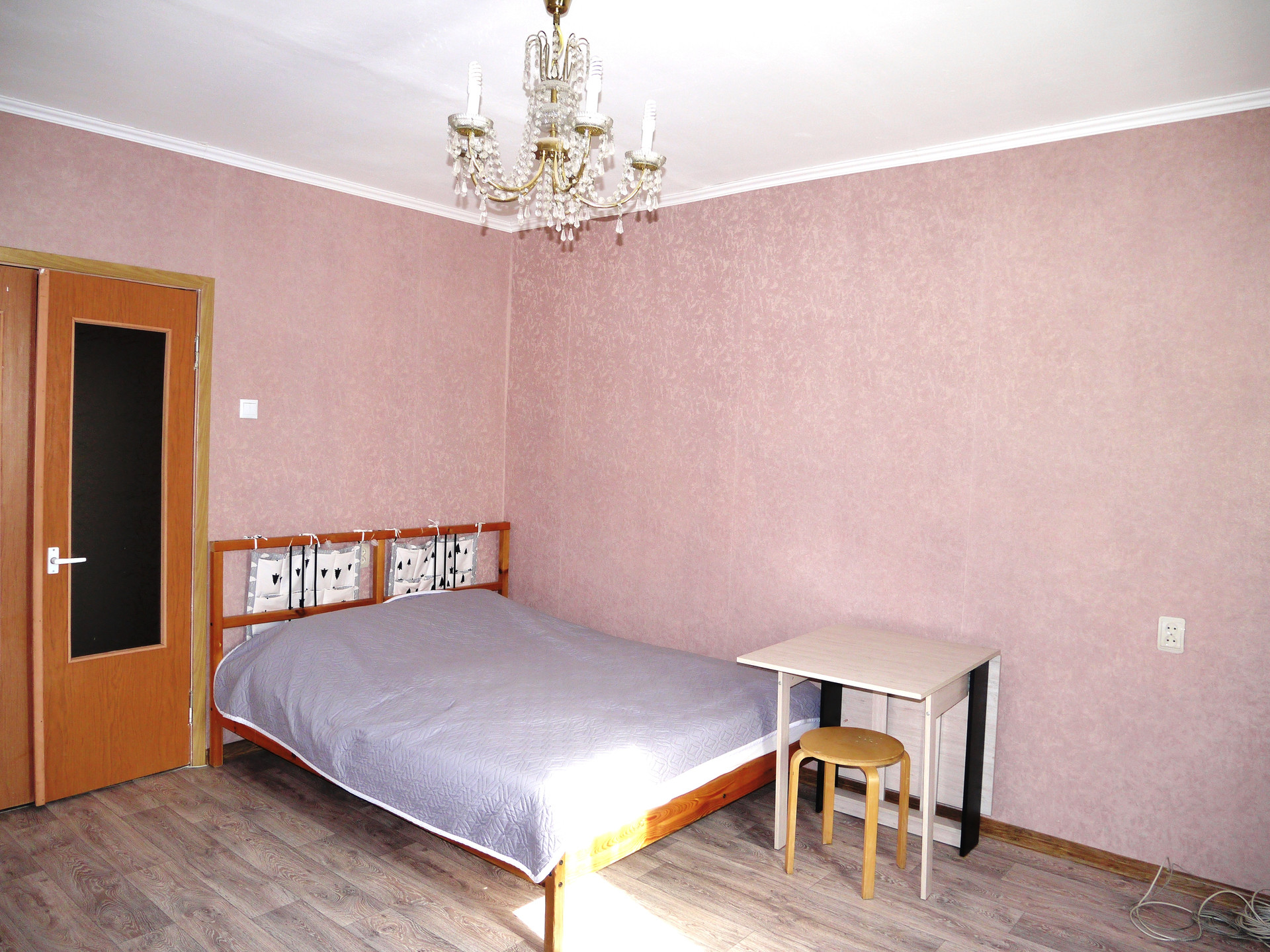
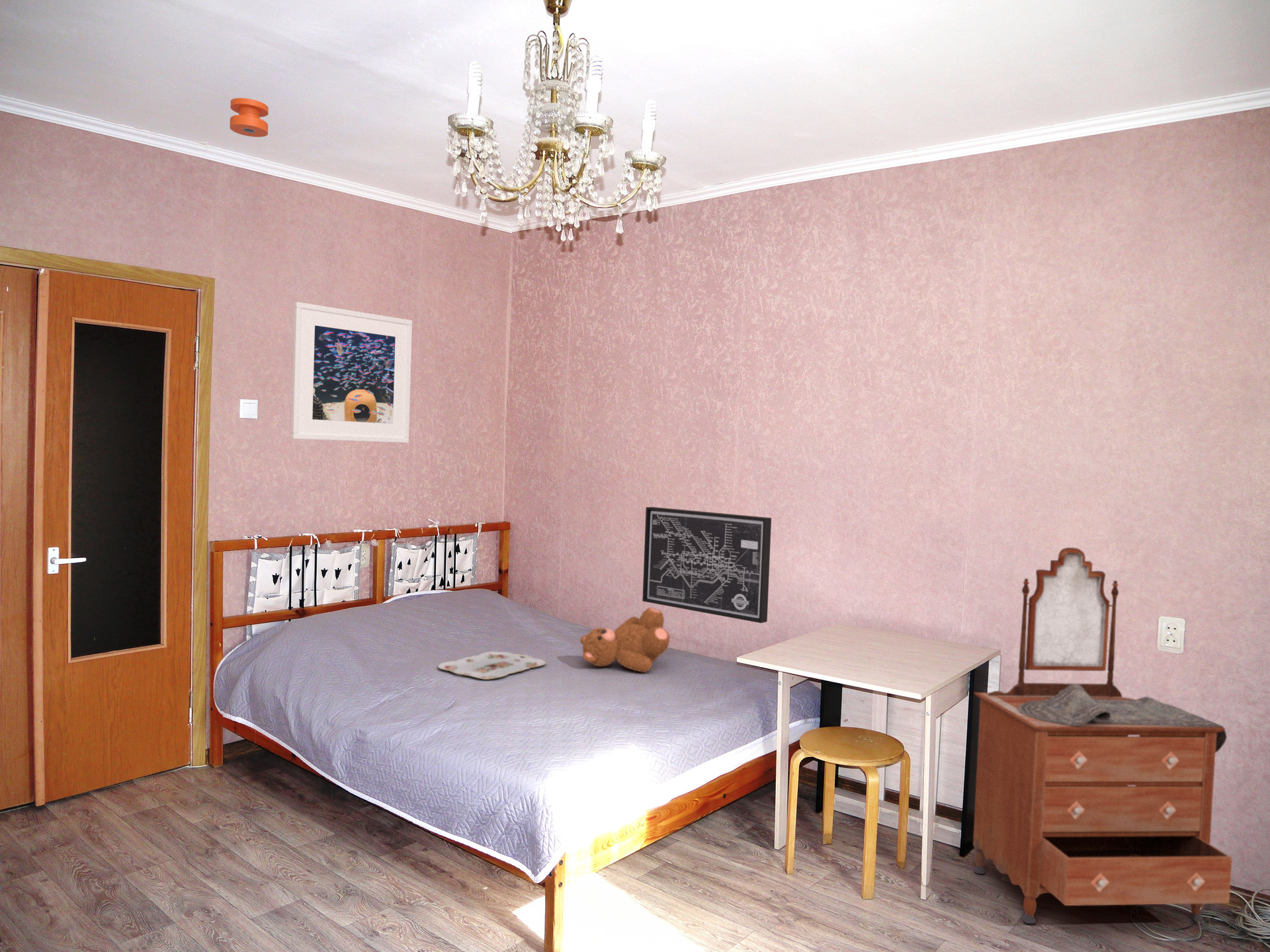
+ serving tray [437,651,547,680]
+ teddy bear [579,607,671,673]
+ dresser [972,547,1232,924]
+ wall art [642,506,772,623]
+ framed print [290,301,413,444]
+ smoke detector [230,97,269,138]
